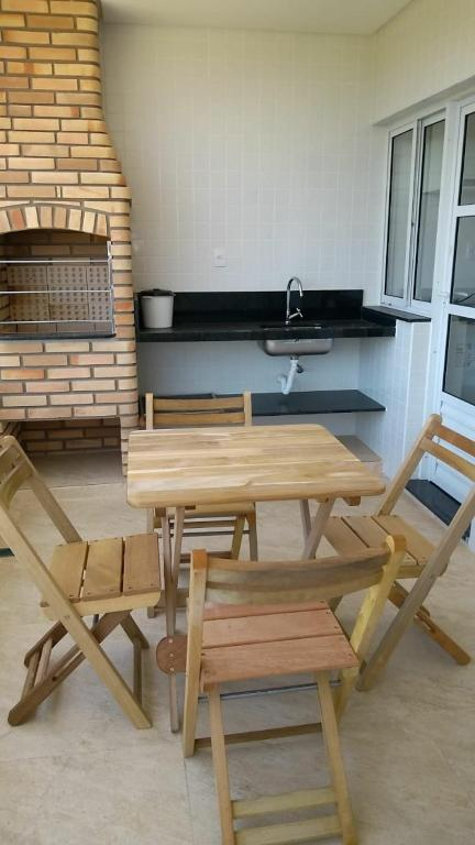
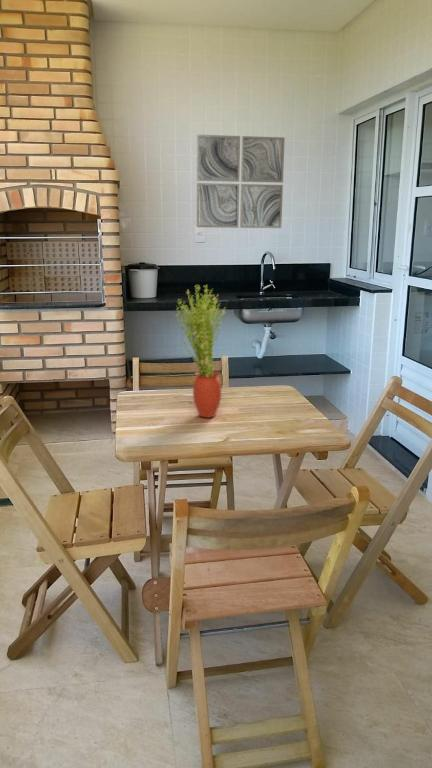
+ potted plant [175,284,226,419]
+ wall art [196,134,286,229]
